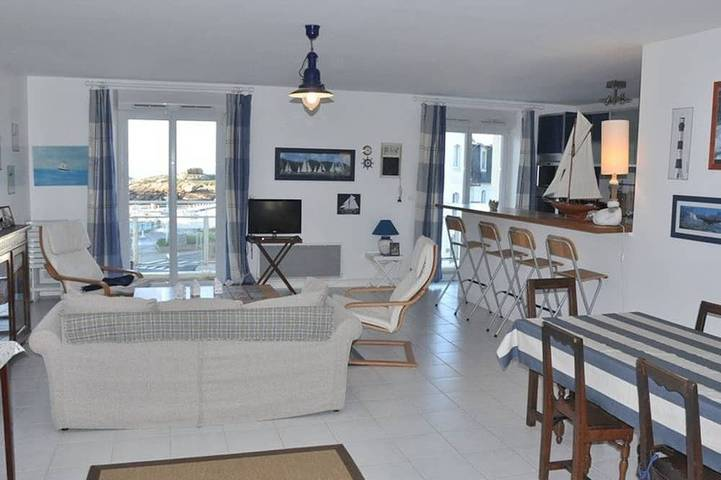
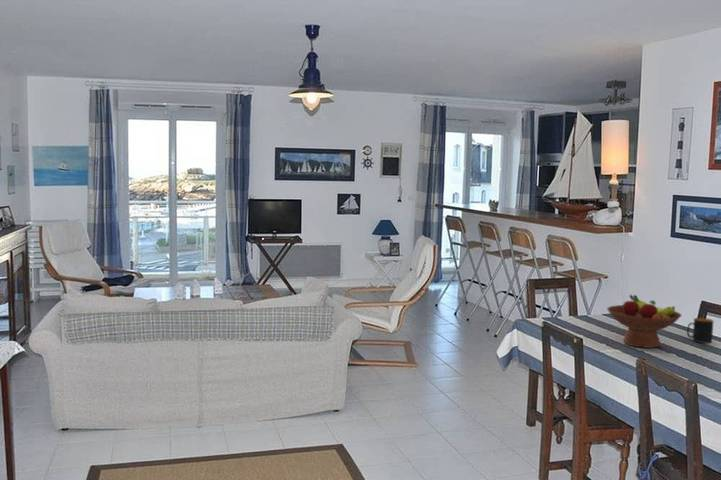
+ mug [686,317,714,344]
+ fruit bowl [606,294,683,349]
